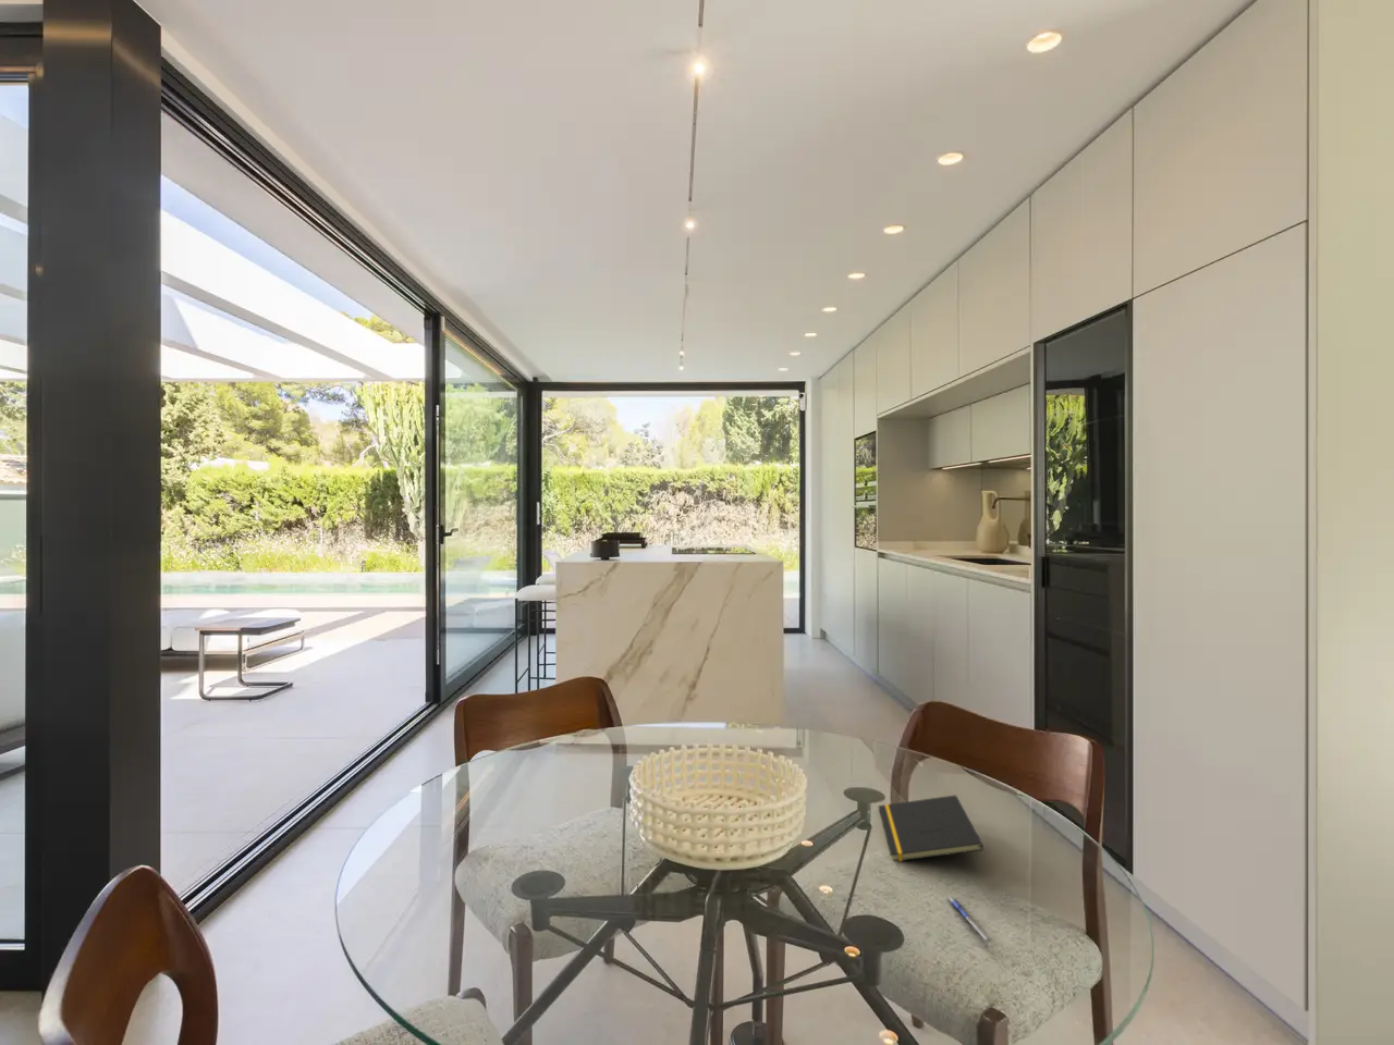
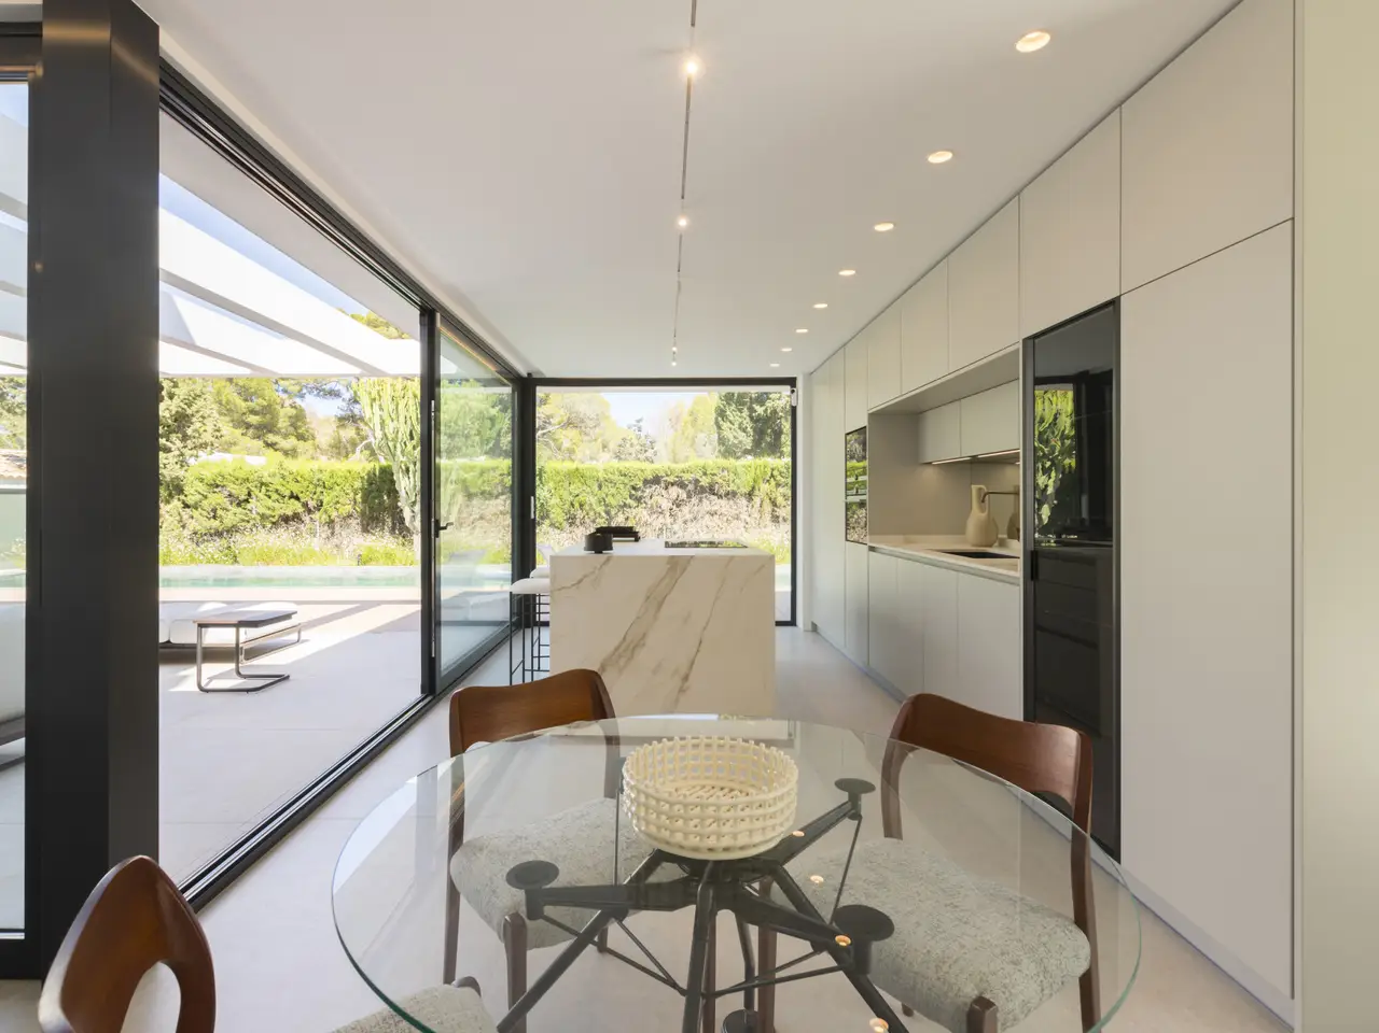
- notepad [877,795,985,862]
- pen [945,895,994,943]
